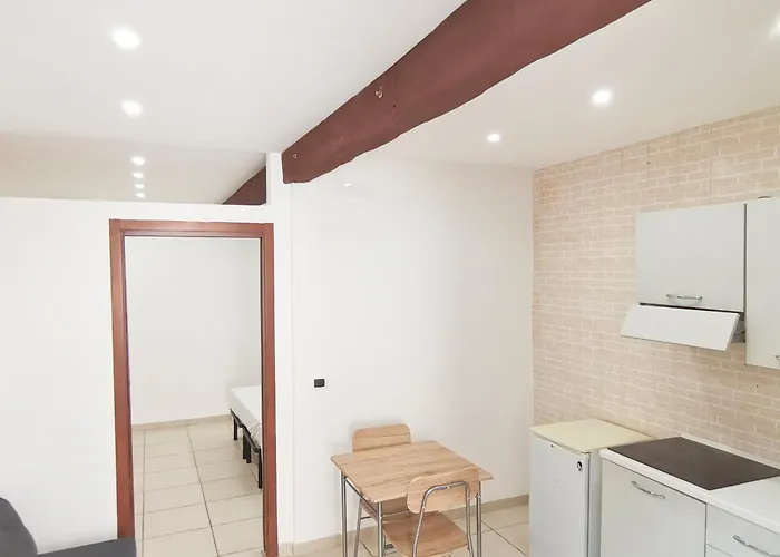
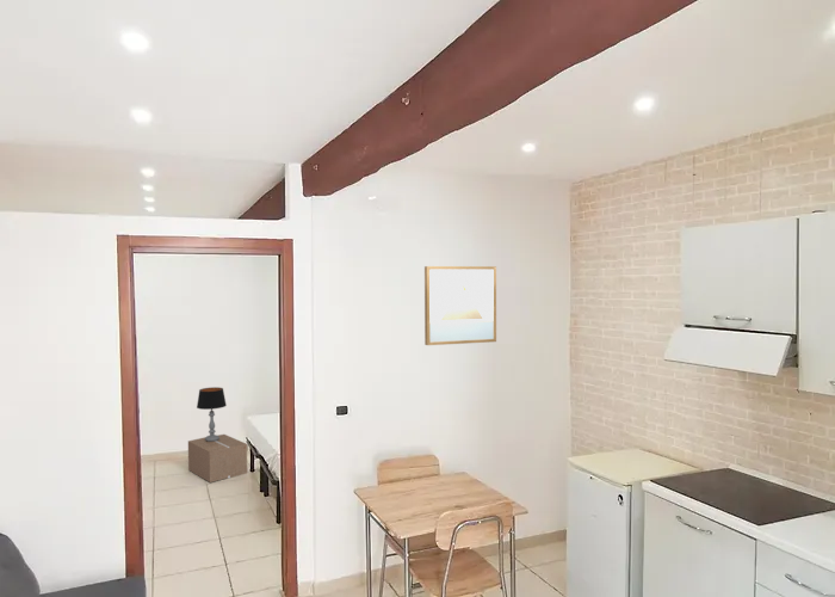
+ table lamp [196,386,228,442]
+ wall art [423,265,497,346]
+ cardboard box [187,433,248,484]
